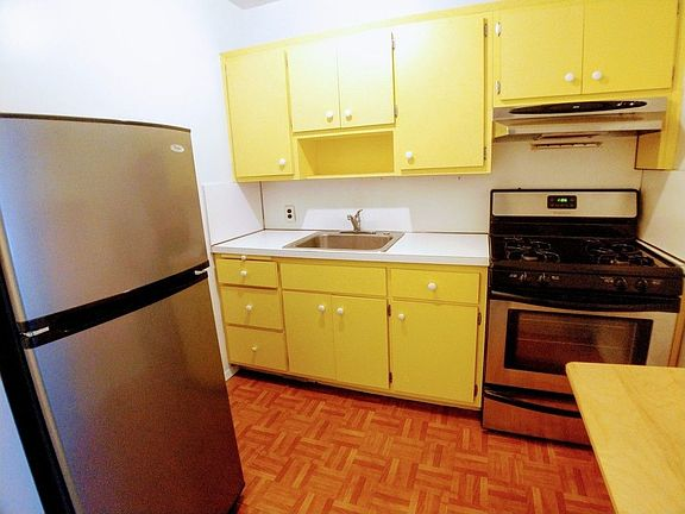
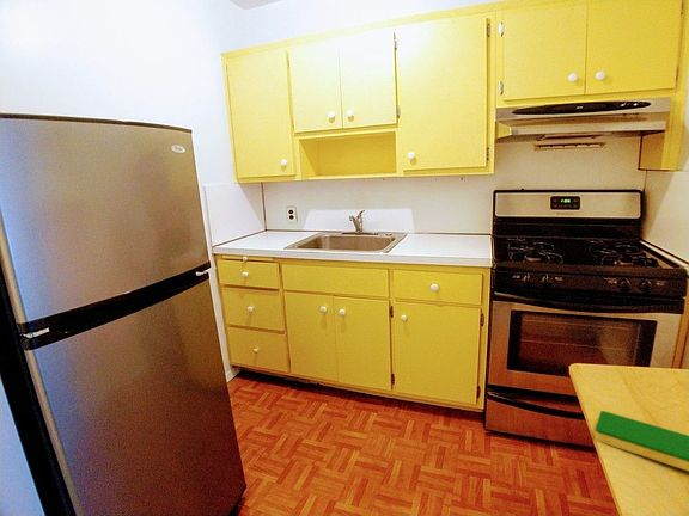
+ dish sponge [593,410,689,472]
